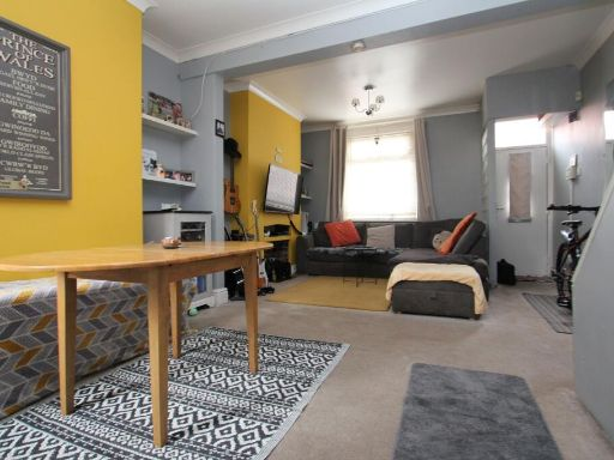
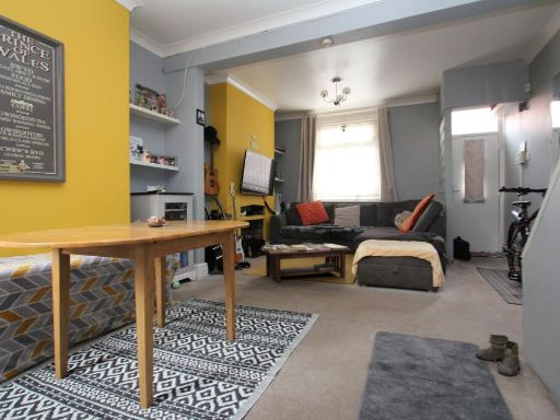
+ boots [475,334,523,377]
+ coffee table [259,242,351,284]
